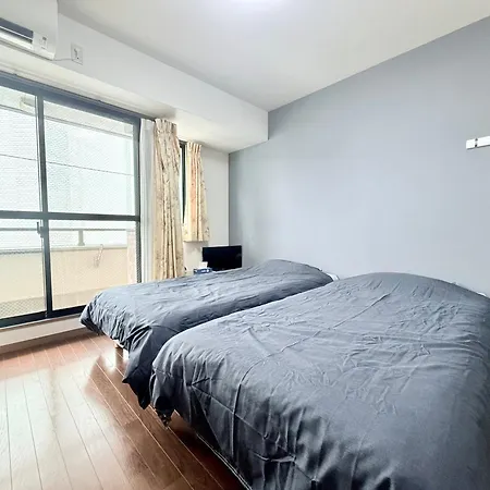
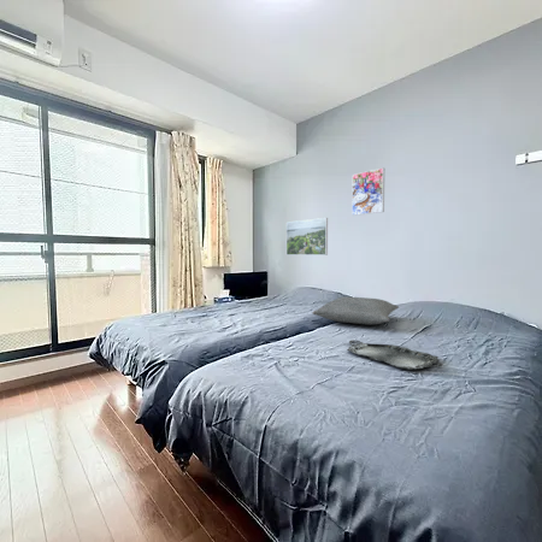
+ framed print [350,167,385,217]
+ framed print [285,217,329,257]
+ serving tray [346,340,444,371]
+ pillow [311,295,400,326]
